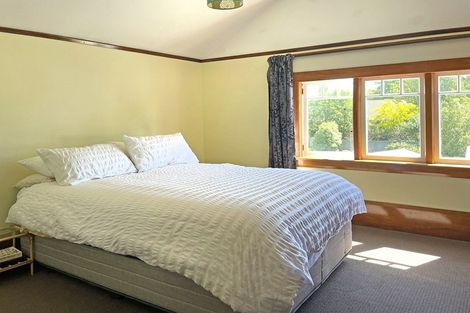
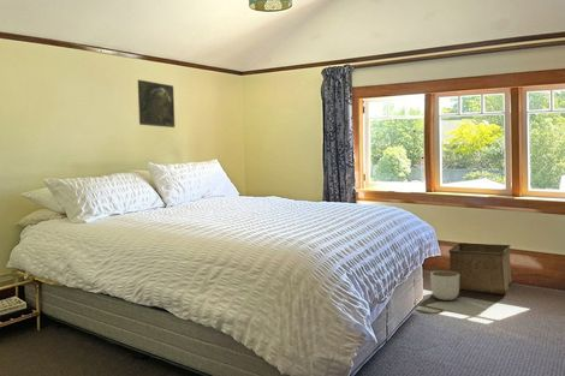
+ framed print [137,79,176,129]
+ planter [429,269,460,302]
+ storage bin [447,241,513,296]
